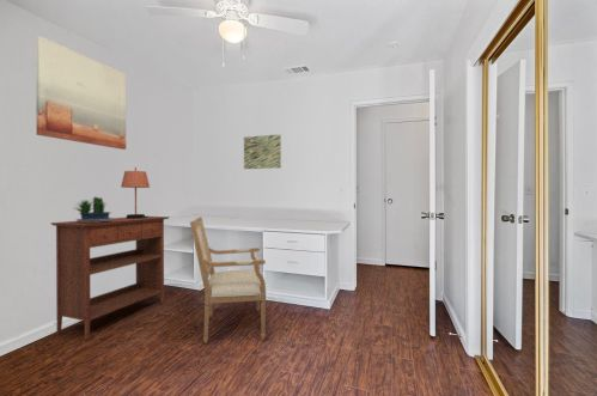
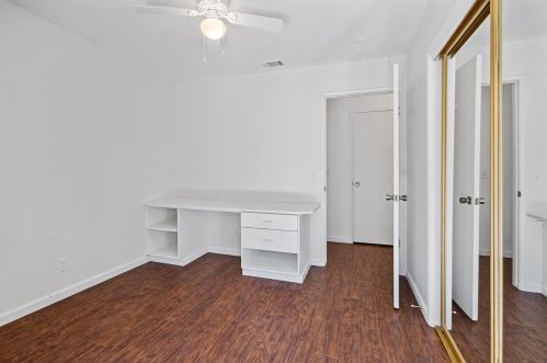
- potted plant [71,196,114,223]
- console table [49,215,171,340]
- wall art [35,35,127,151]
- chair [189,215,267,345]
- wall art [243,133,282,170]
- table lamp [120,166,151,219]
